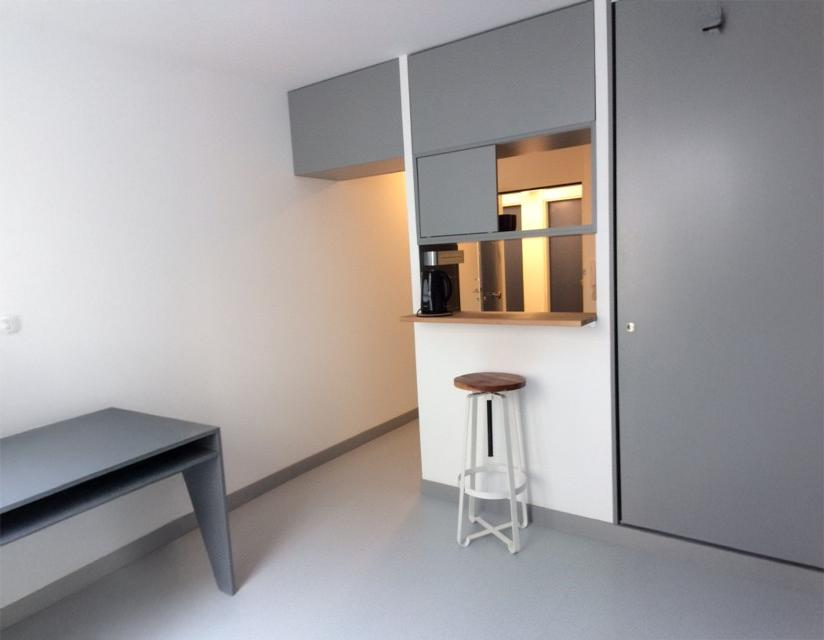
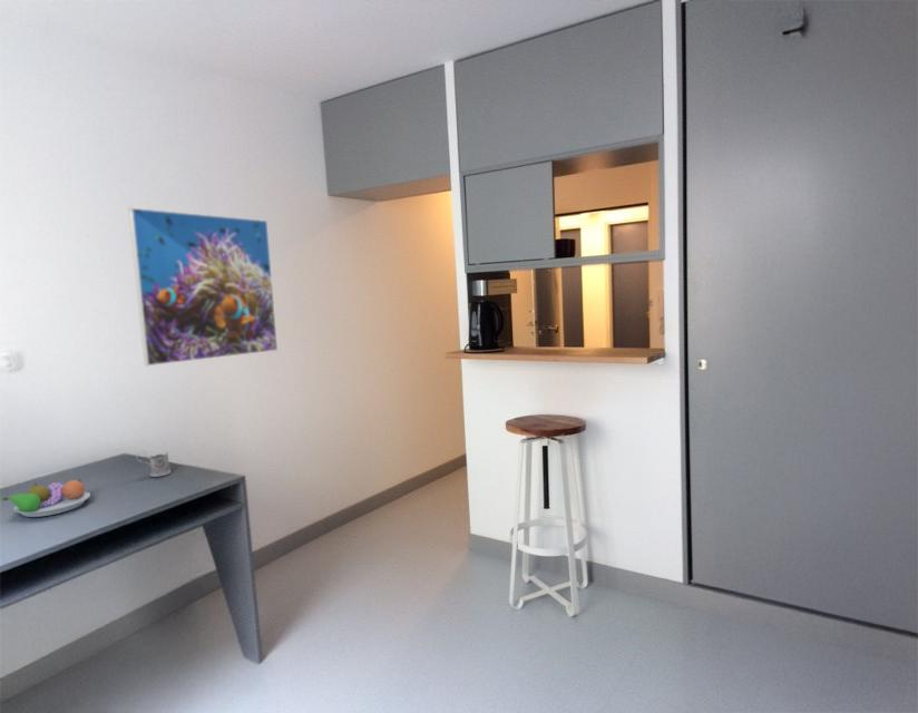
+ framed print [127,207,279,367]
+ tea glass holder [136,449,173,478]
+ fruit bowl [1,478,91,518]
